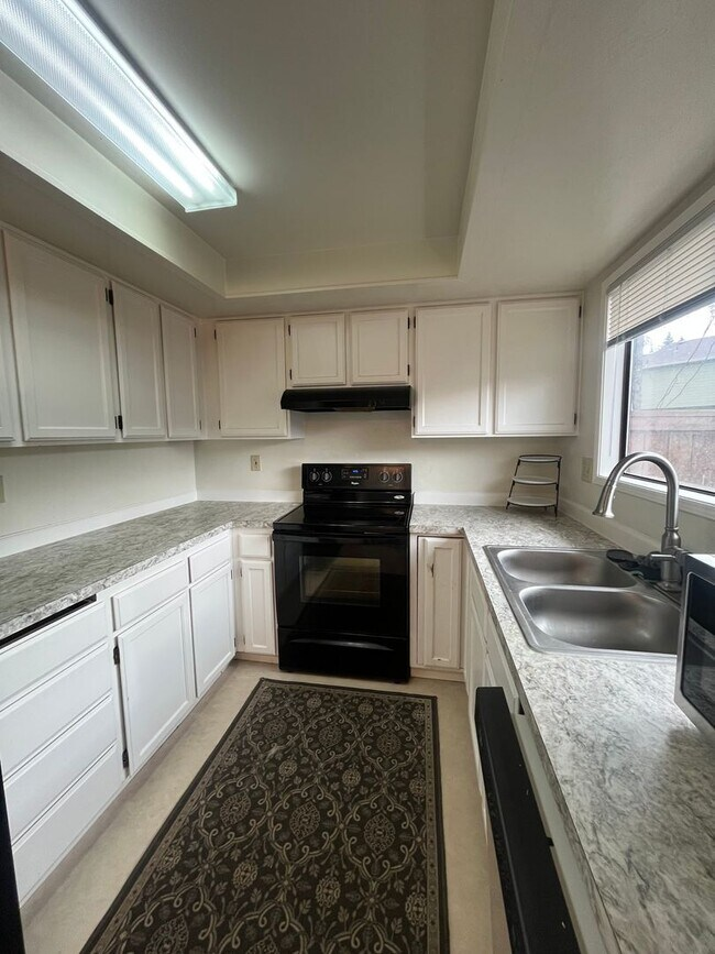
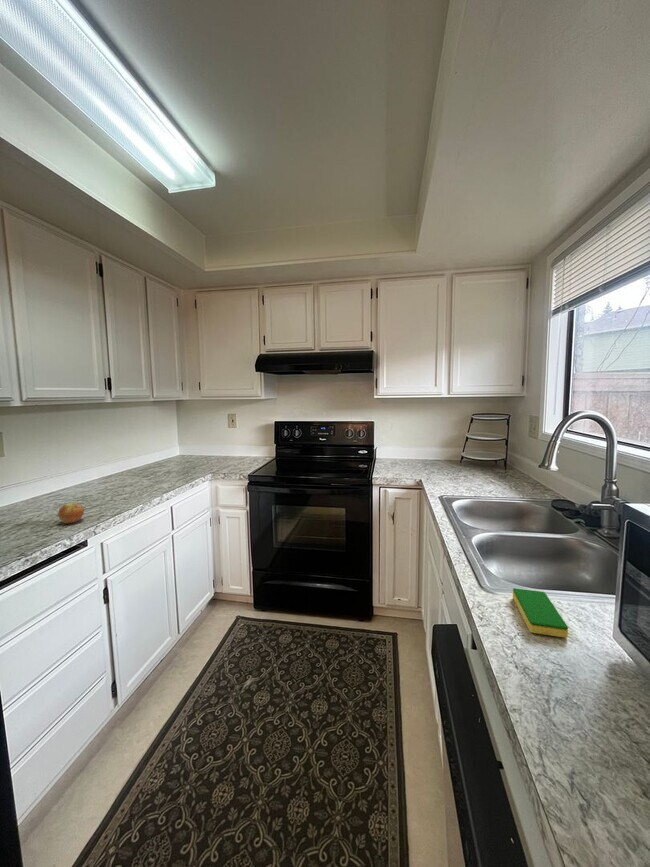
+ apple [57,502,85,524]
+ dish sponge [512,587,569,639]
